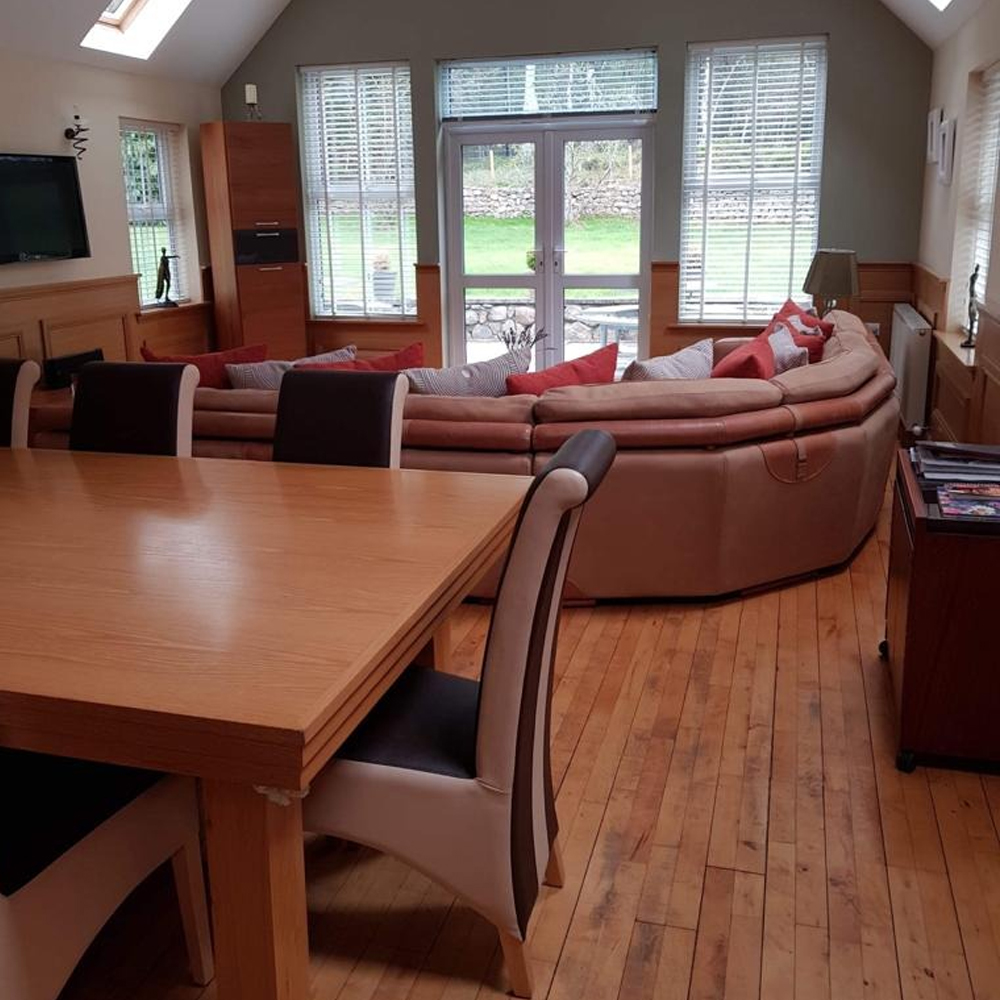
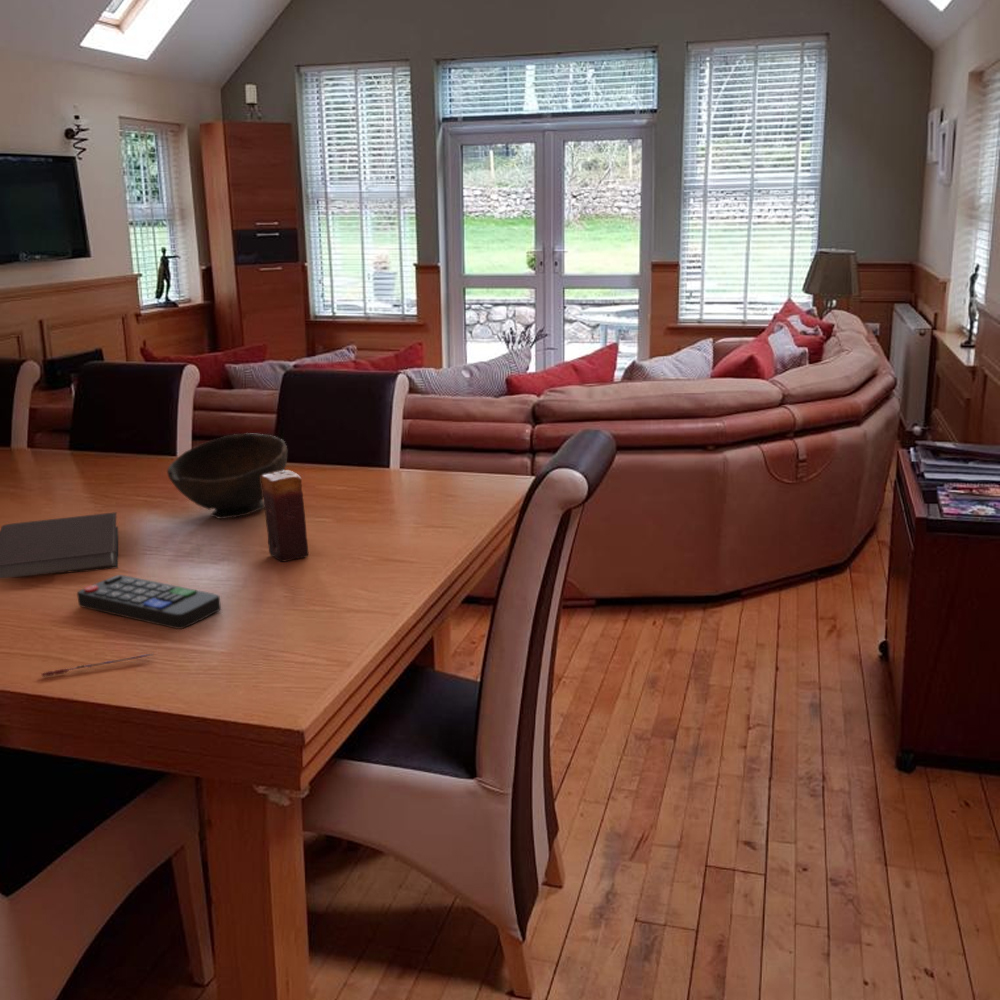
+ remote control [76,574,222,630]
+ pen [41,653,155,677]
+ bowl [166,432,288,520]
+ candle [261,469,309,563]
+ notebook [0,511,119,579]
